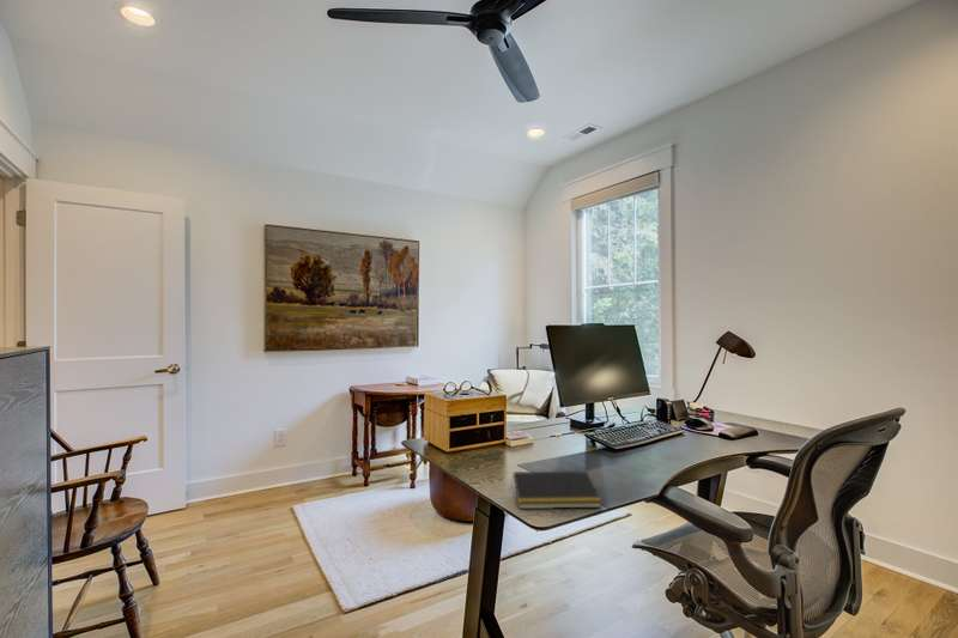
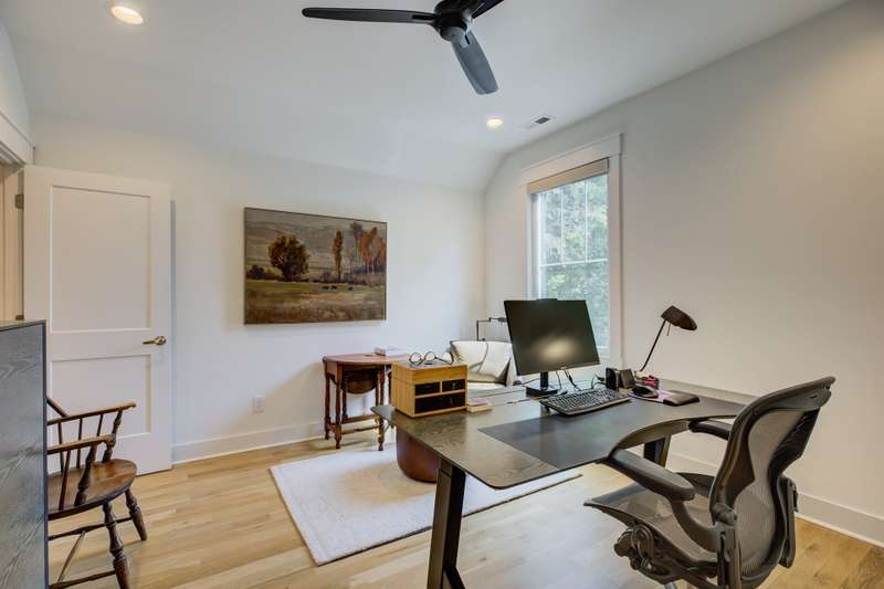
- notepad [510,470,604,510]
